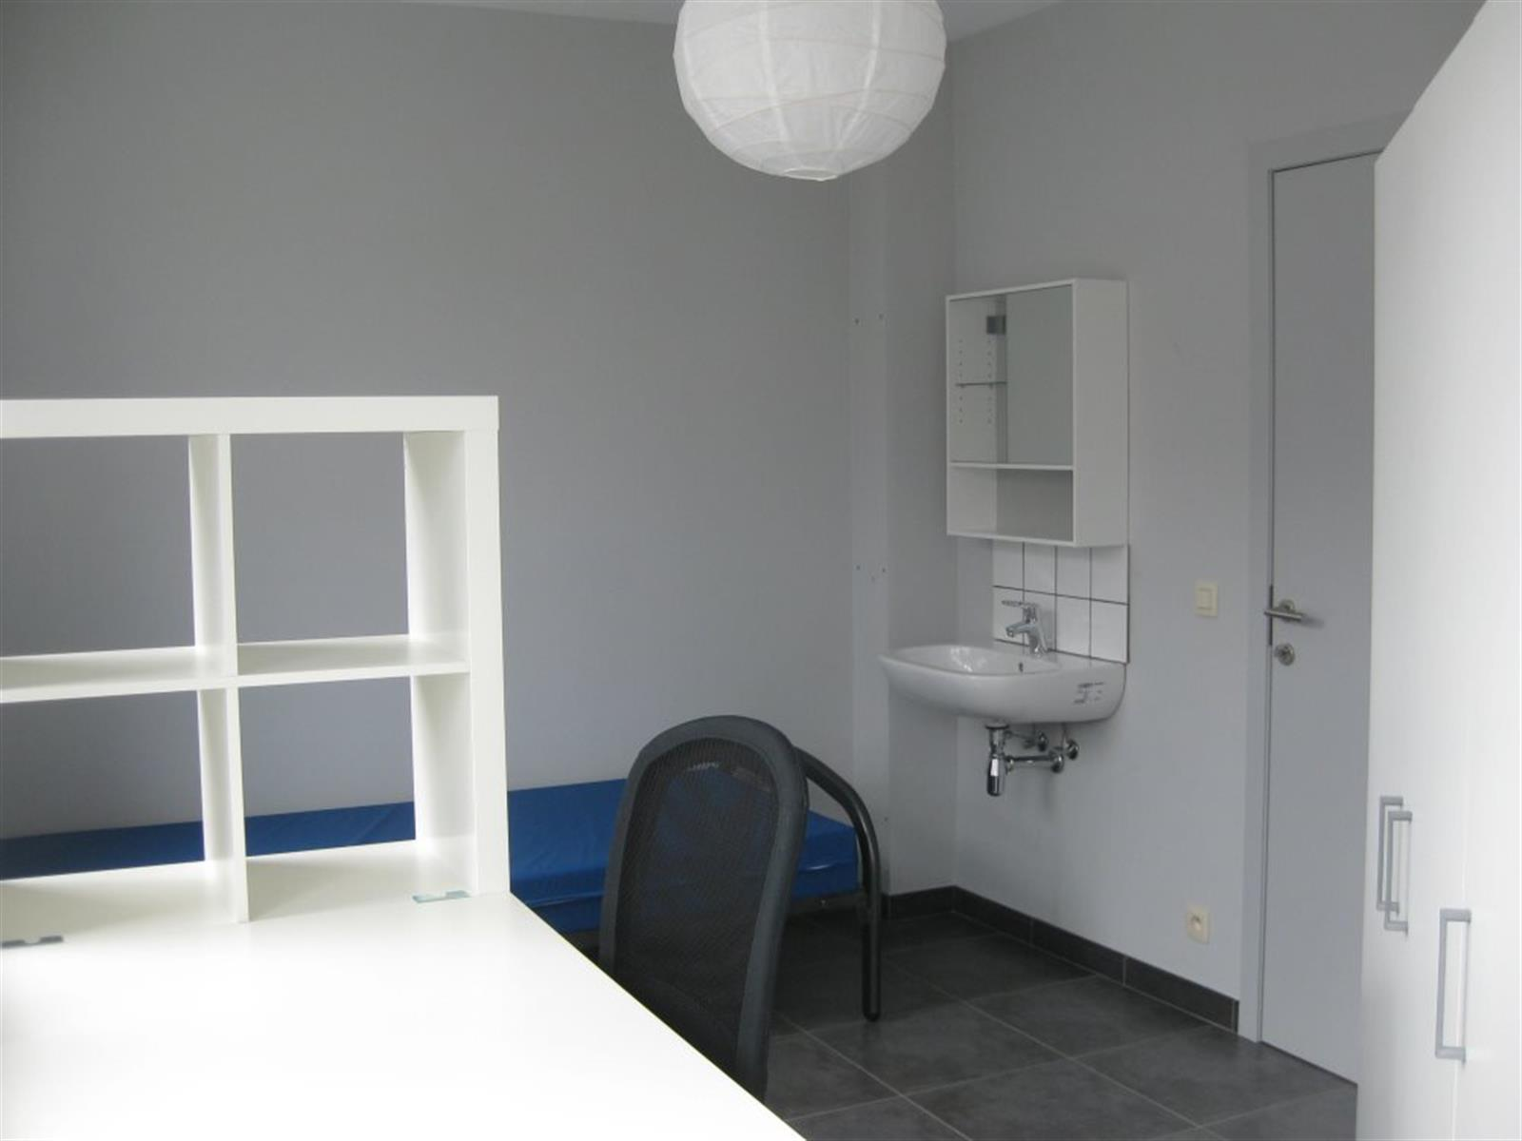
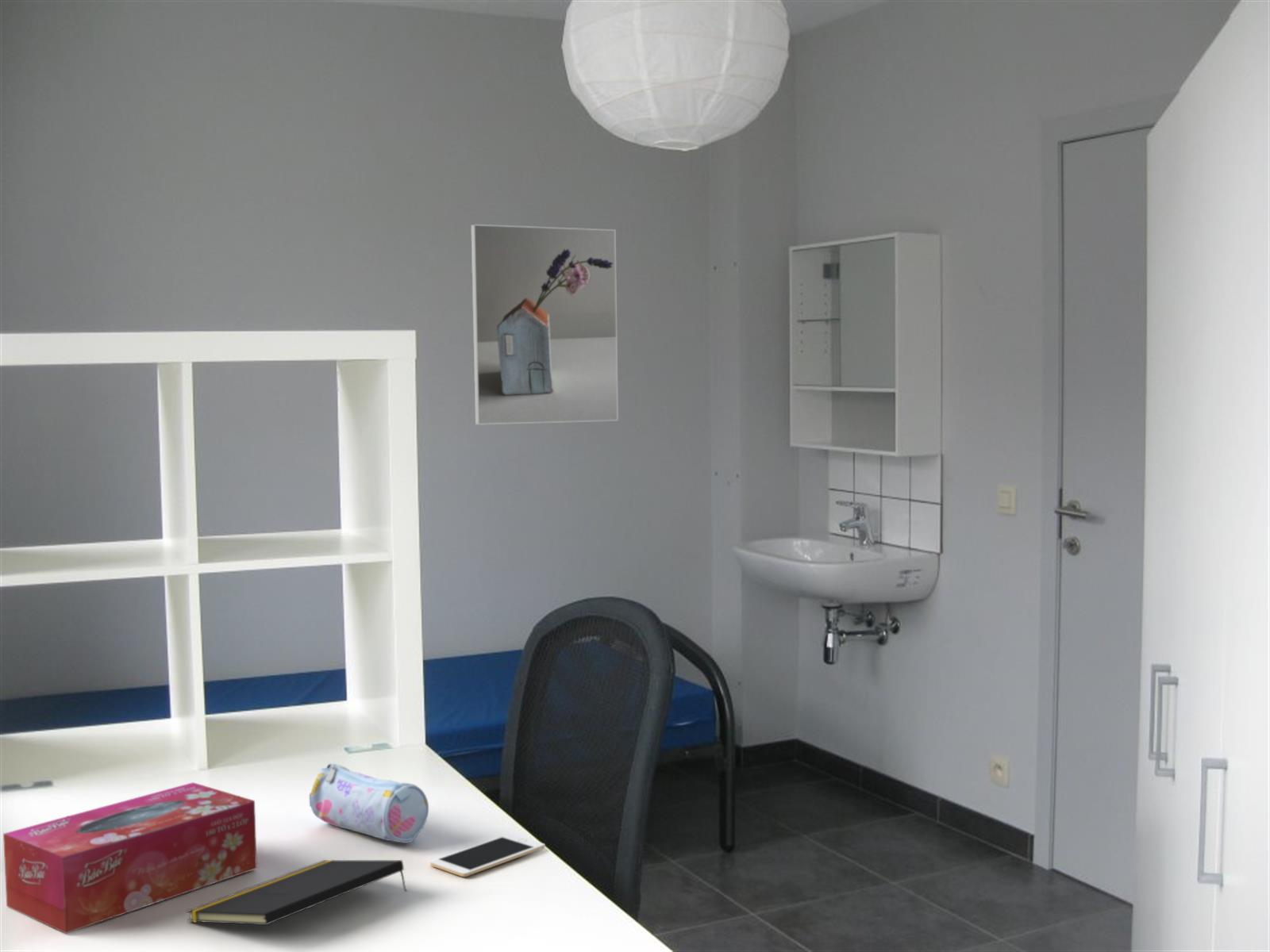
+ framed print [470,224,619,425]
+ pencil case [309,762,429,844]
+ tissue box [2,781,258,935]
+ notepad [186,859,408,926]
+ cell phone [429,833,545,877]
